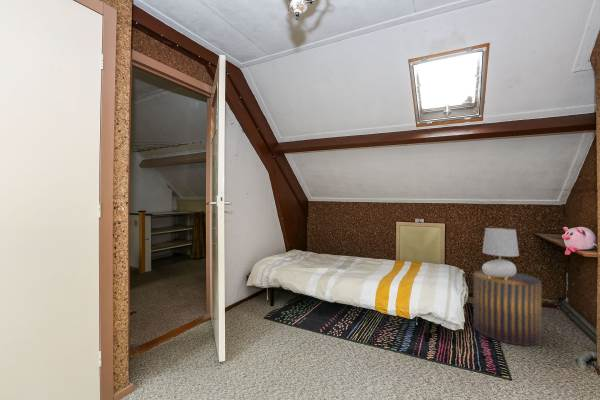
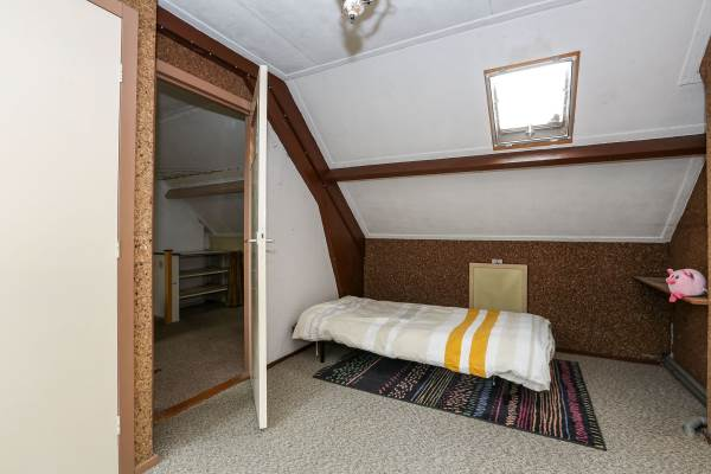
- stool [473,269,542,347]
- table lamp [481,227,520,281]
